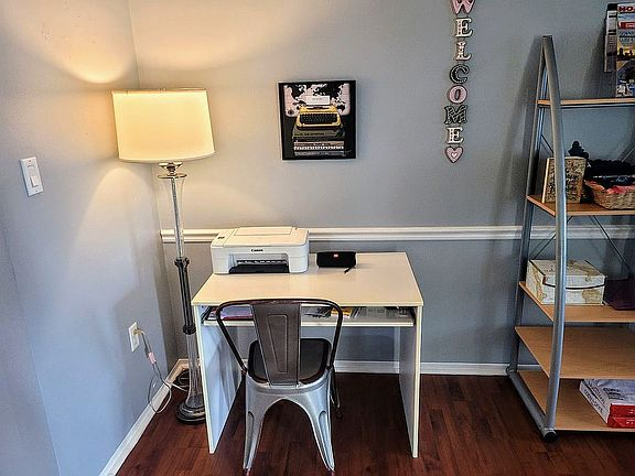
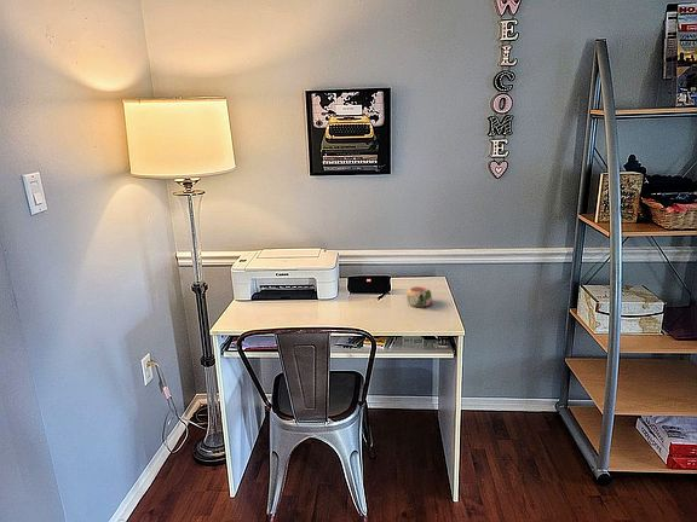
+ mug [405,285,433,308]
